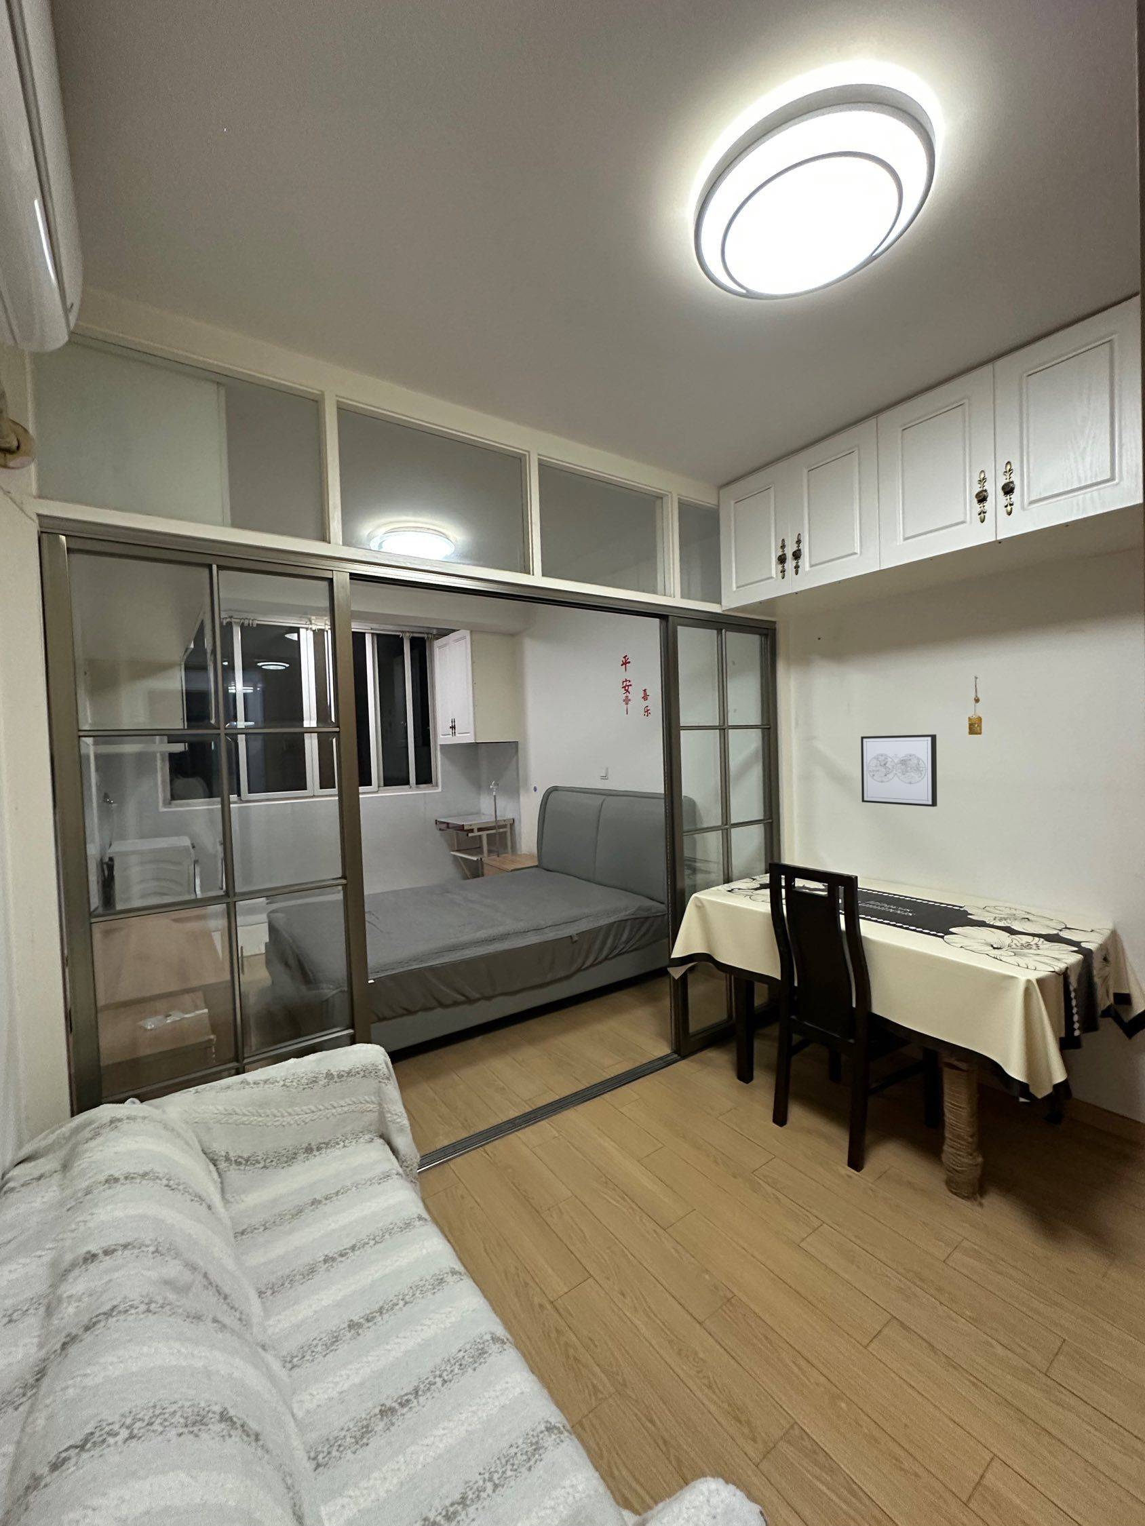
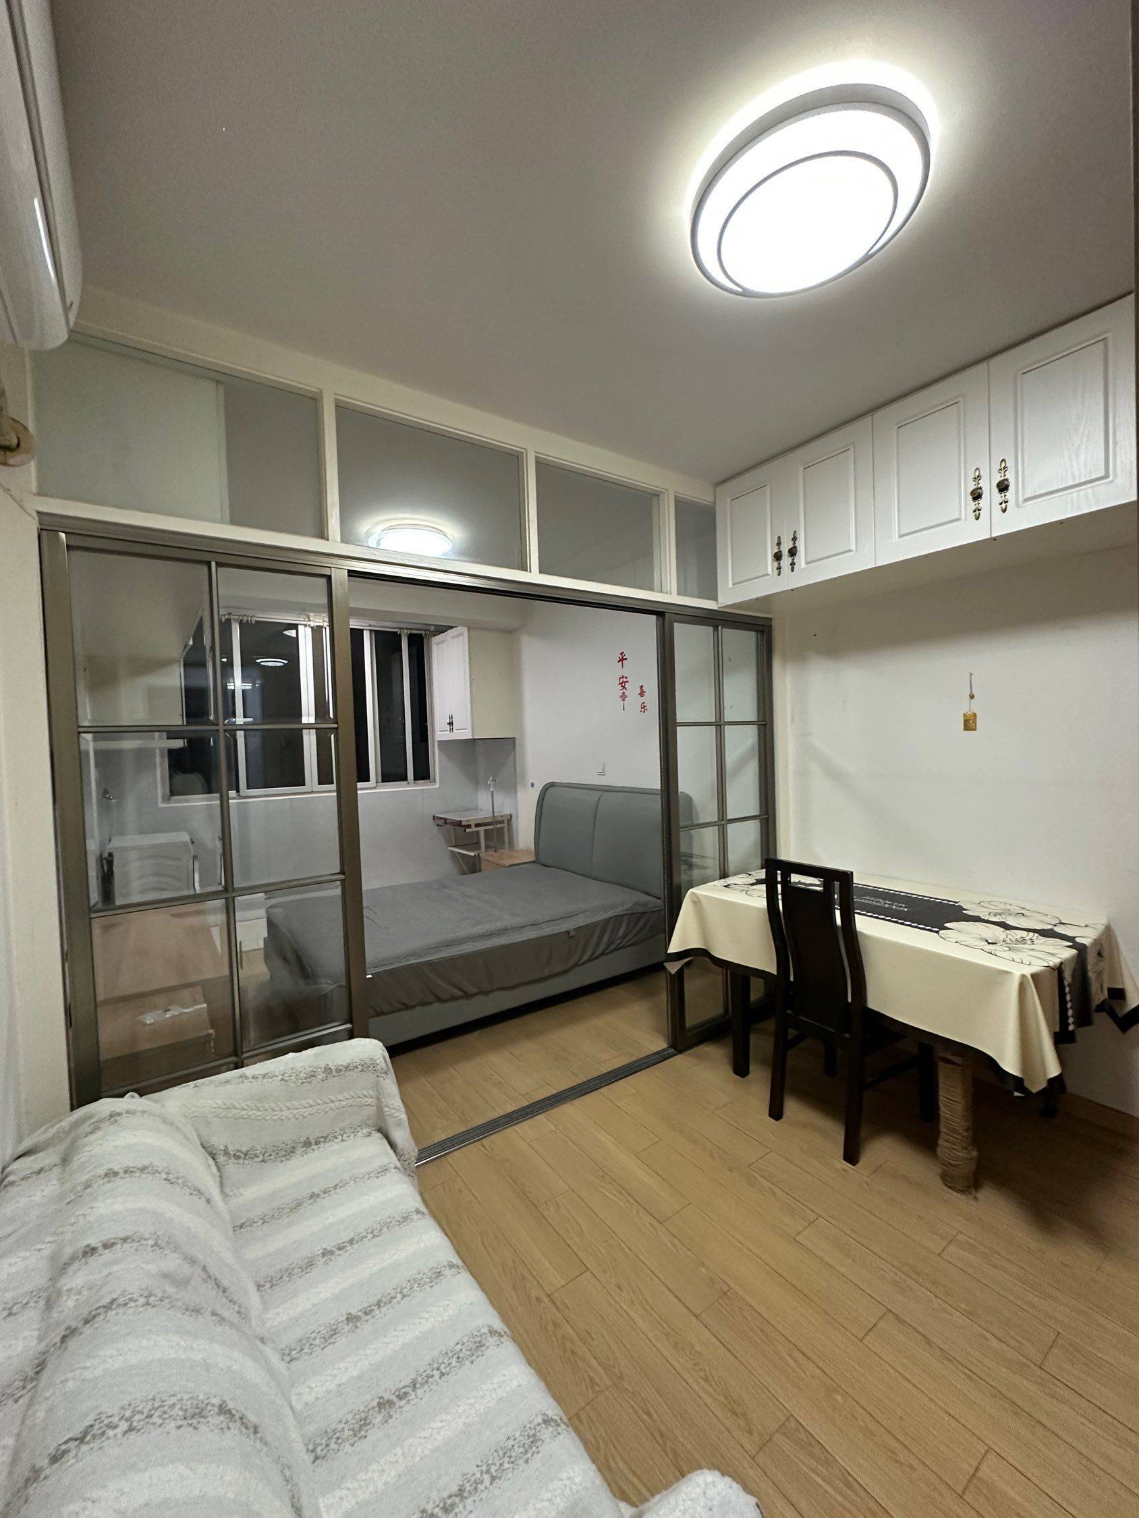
- wall art [860,734,937,808]
